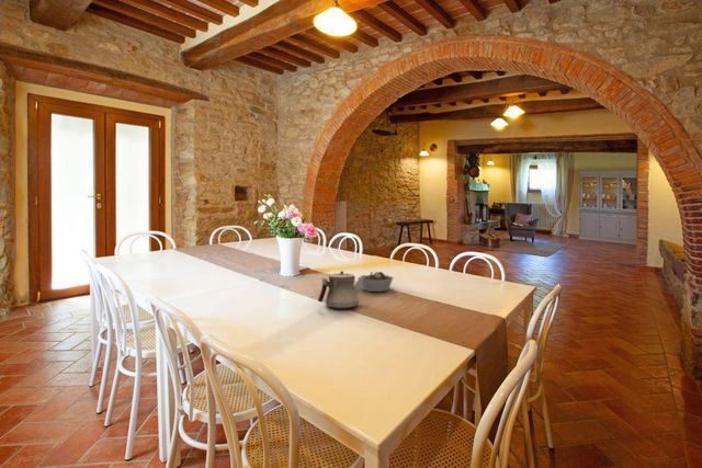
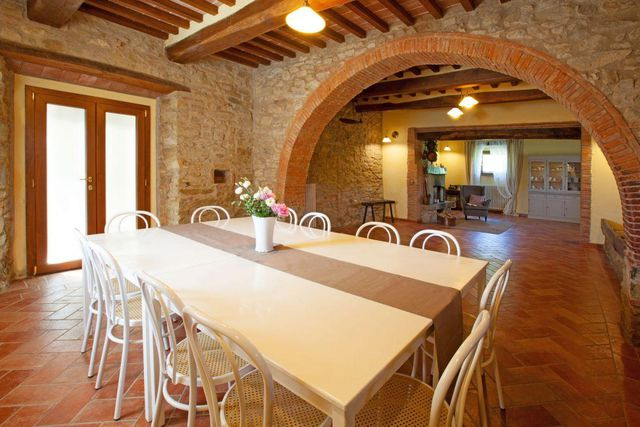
- bowl [356,271,395,293]
- teapot [317,271,365,310]
